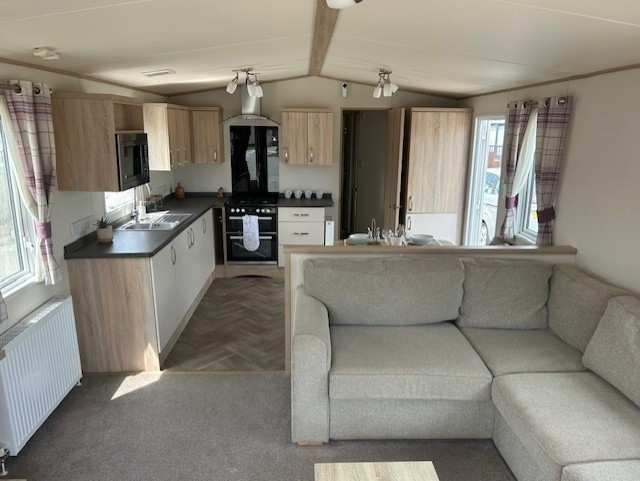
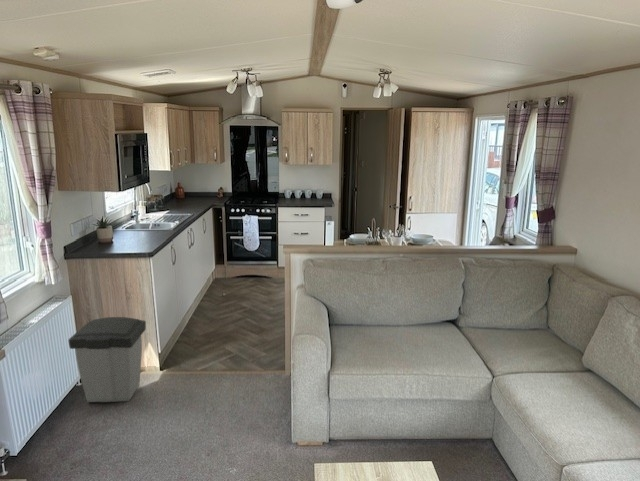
+ trash can [67,316,147,403]
